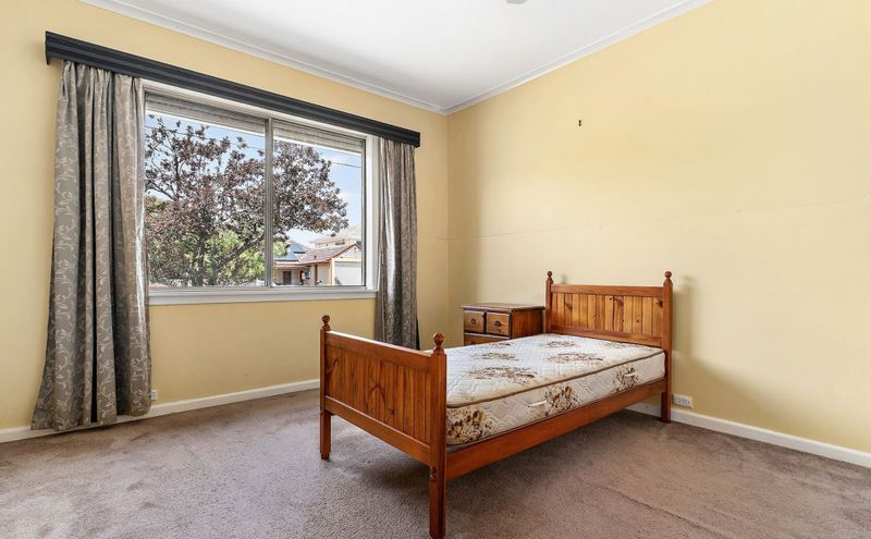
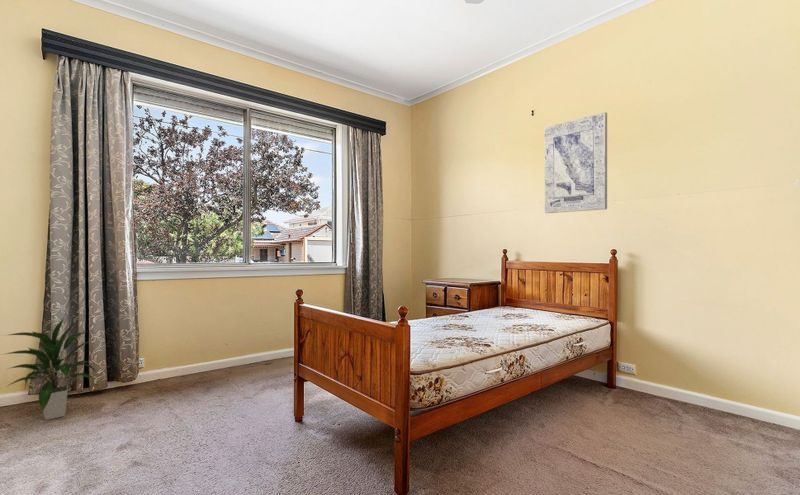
+ wall art [544,111,608,214]
+ indoor plant [0,316,97,421]
